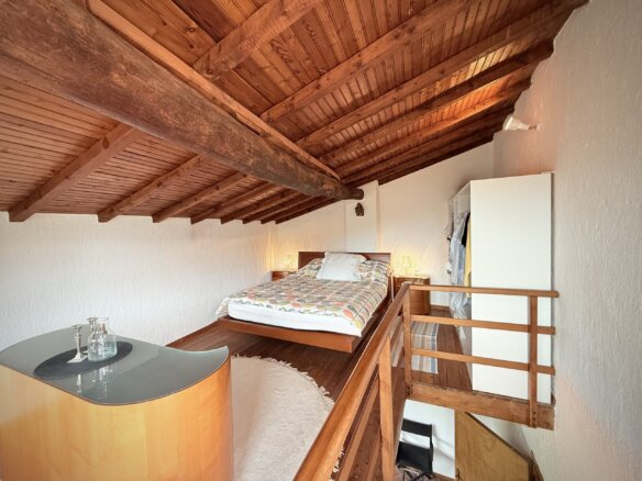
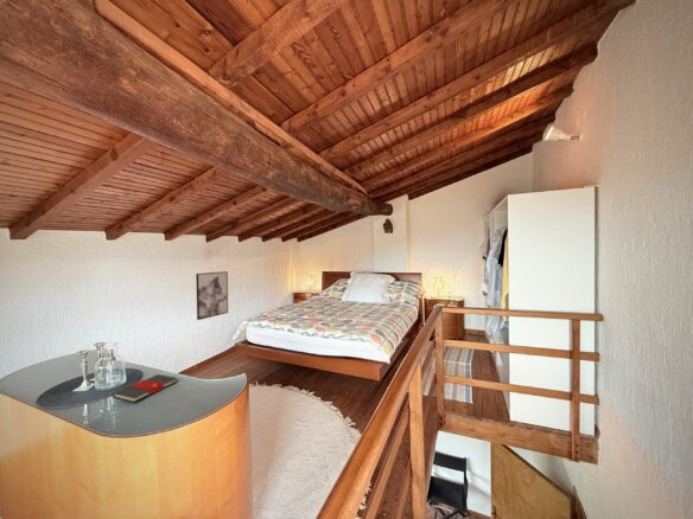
+ book [110,373,178,403]
+ wall art [195,270,229,321]
